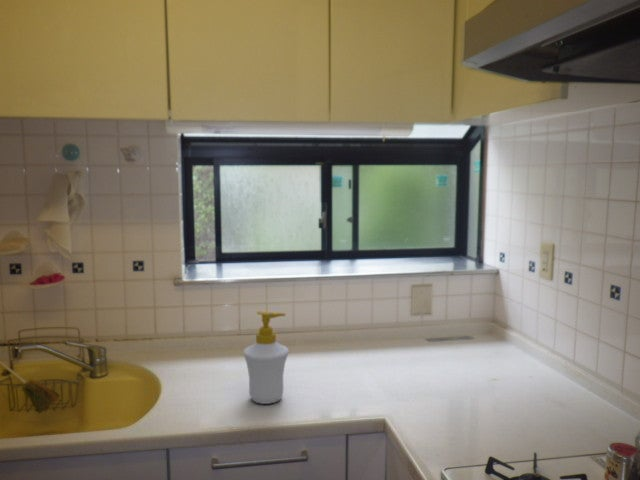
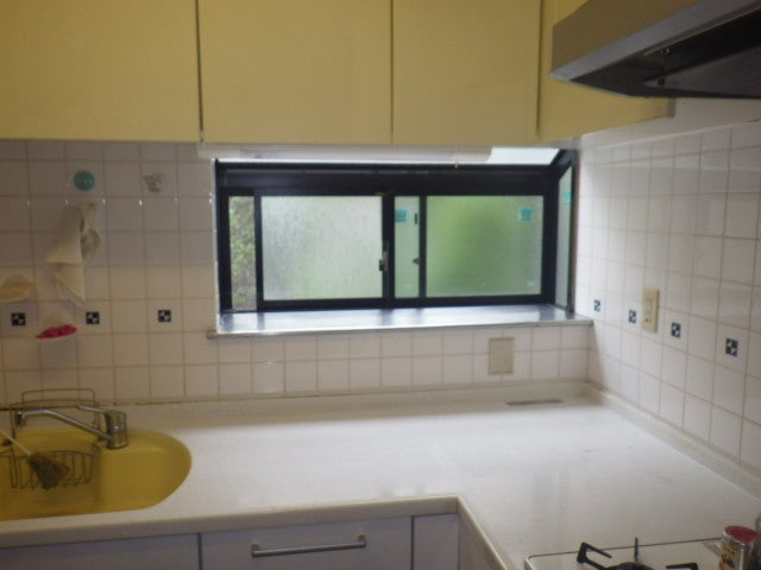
- soap bottle [242,310,290,405]
